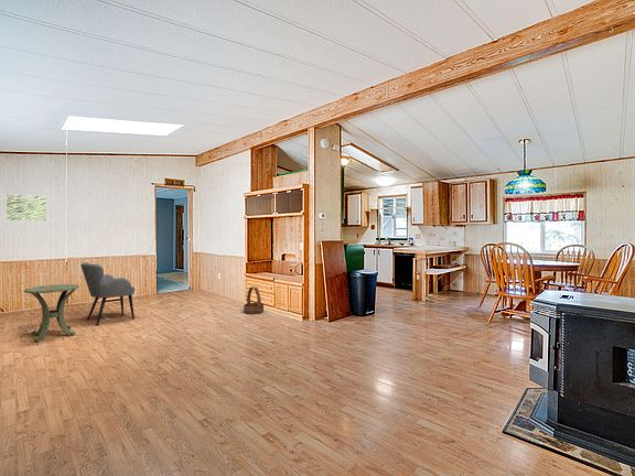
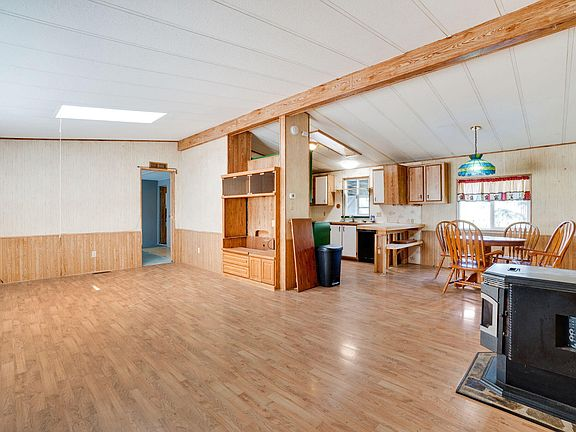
- wall art [6,194,47,221]
- armchair [79,261,136,327]
- basket [243,285,265,315]
- side table [23,283,80,343]
